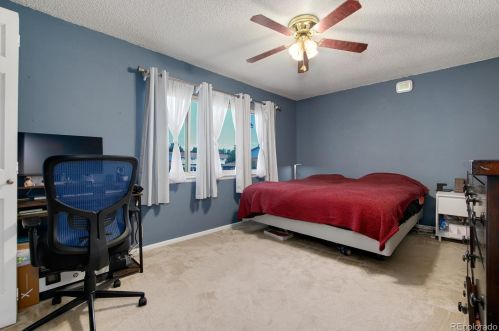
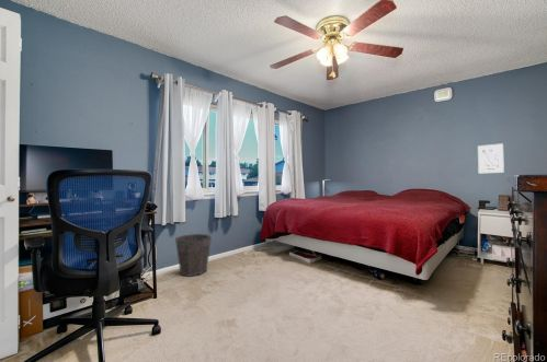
+ wall art [477,142,505,174]
+ waste bin [174,233,213,278]
